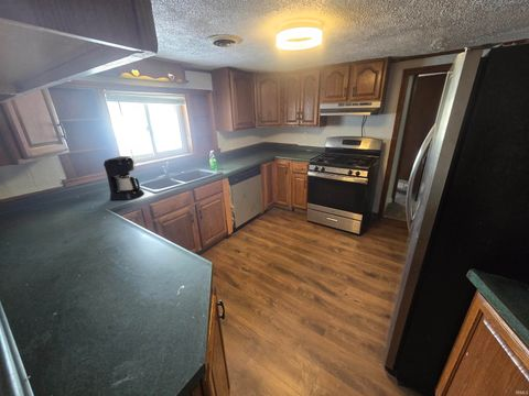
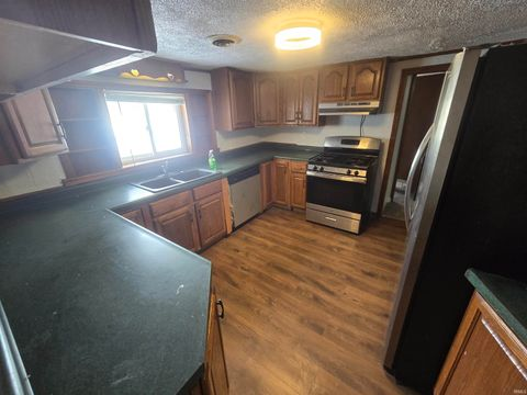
- coffee maker [102,155,145,201]
